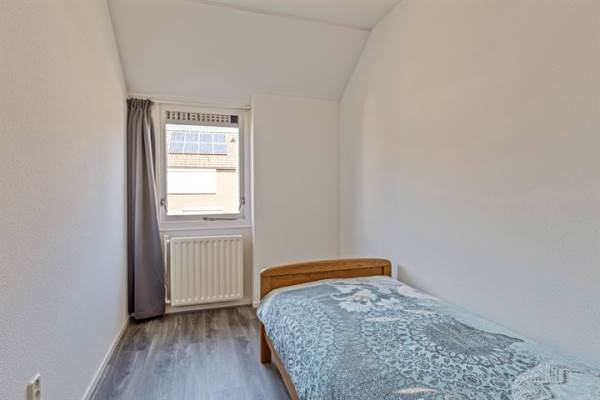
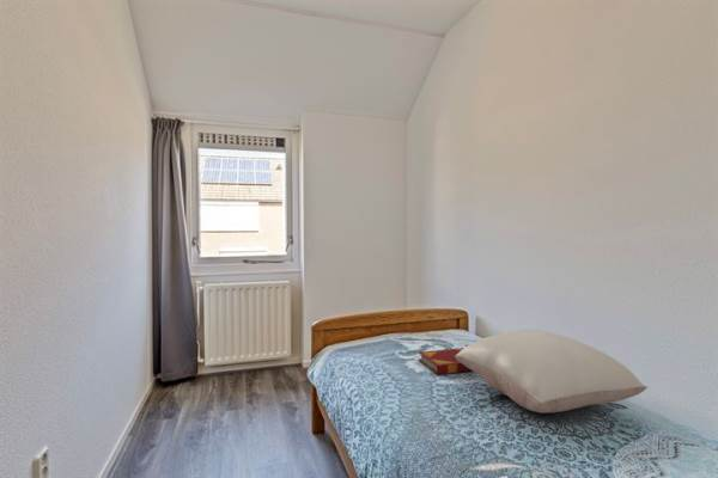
+ hardback book [418,347,473,376]
+ pillow [455,329,649,415]
